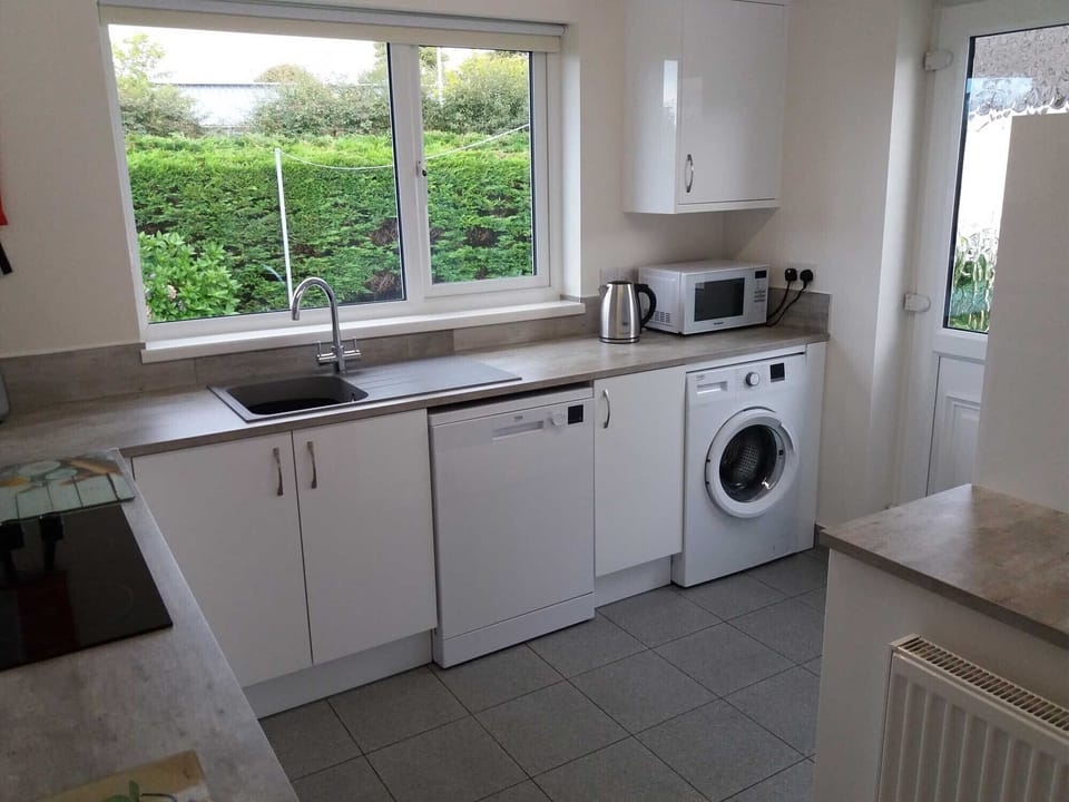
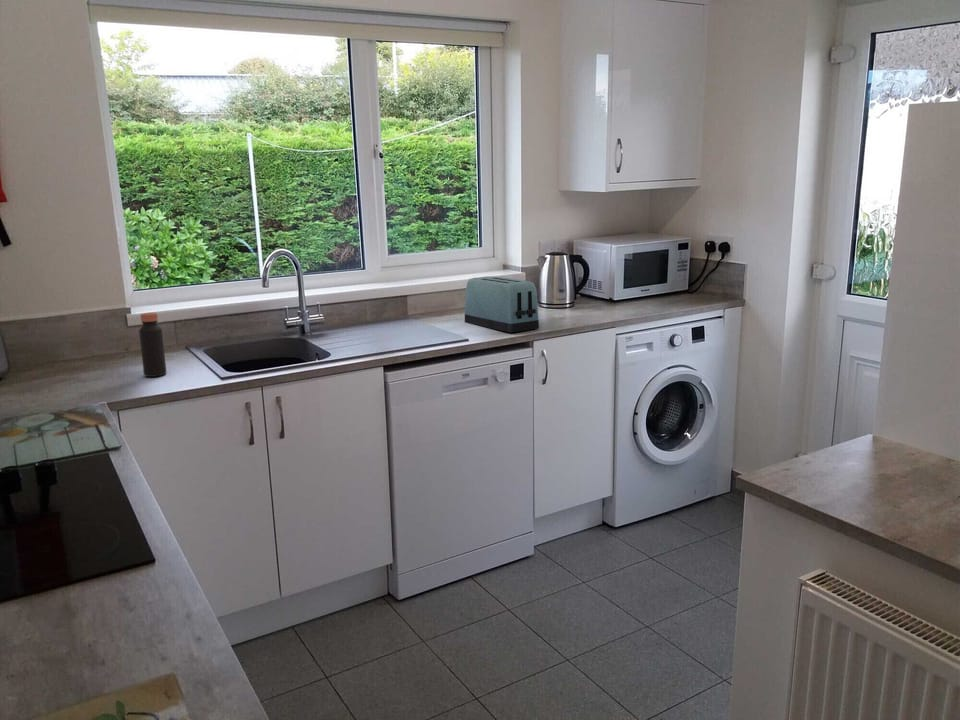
+ toaster [464,276,540,333]
+ bottle [138,312,167,378]
